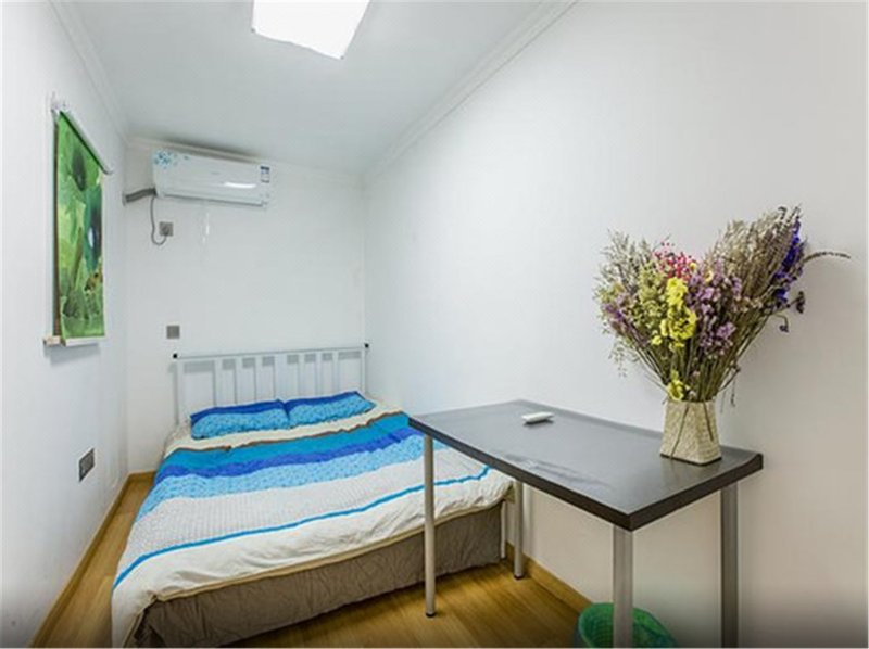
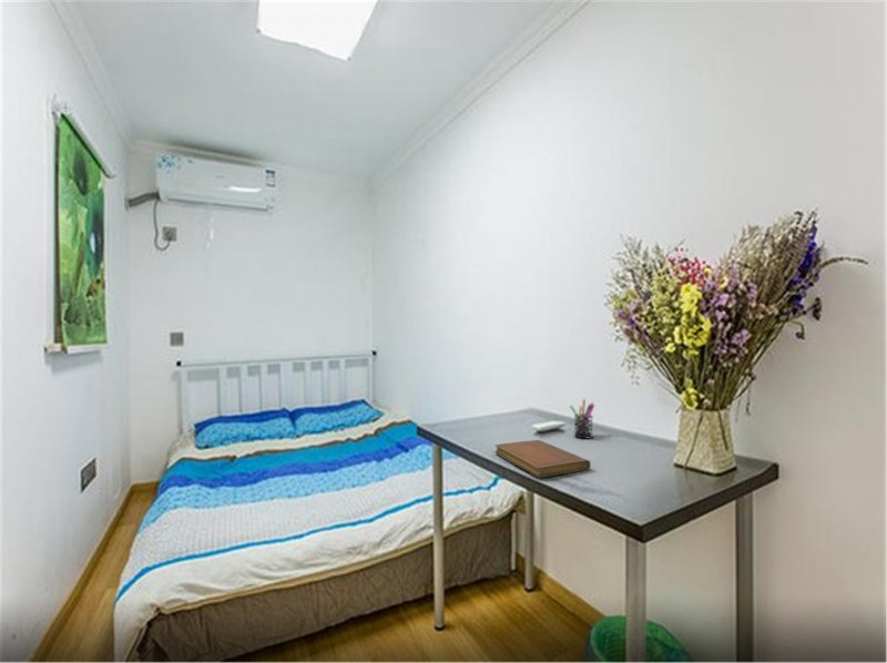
+ pen holder [569,398,595,439]
+ notebook [495,439,592,478]
